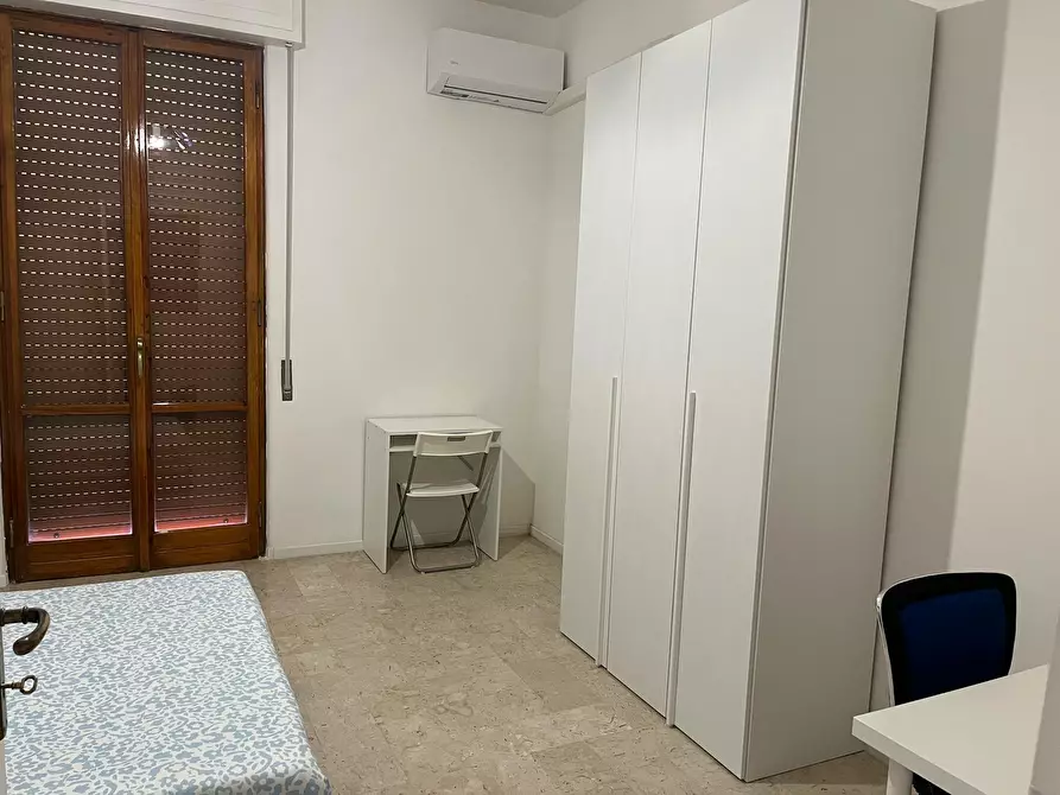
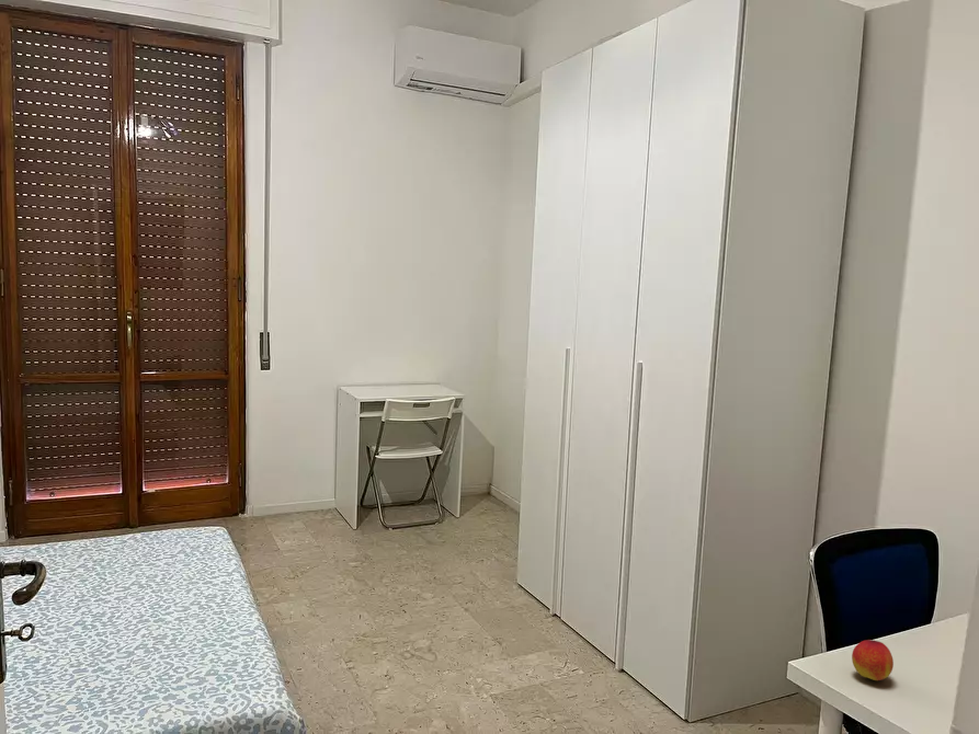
+ peach [851,639,895,681]
